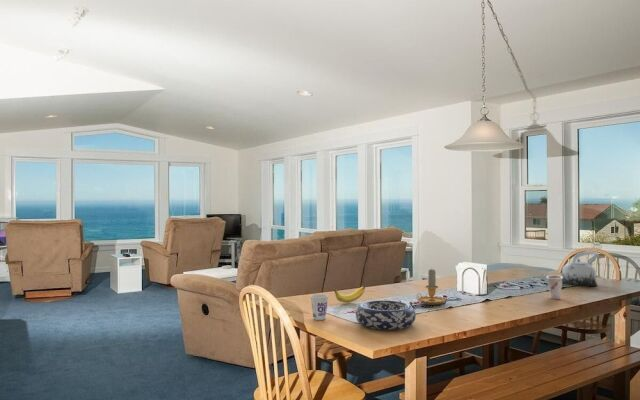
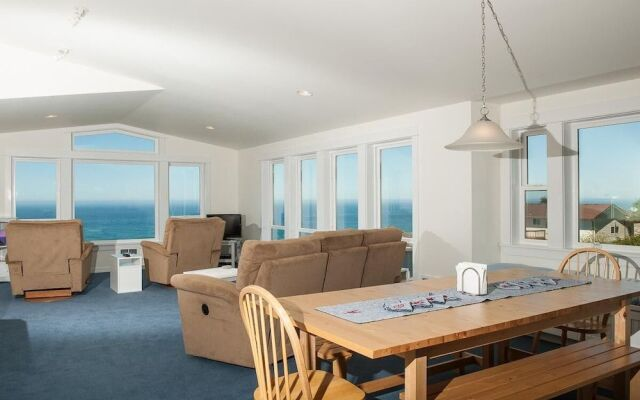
- teapot [561,250,600,287]
- cup [545,274,563,300]
- decorative bowl [355,299,417,331]
- banana [333,286,366,304]
- cup [310,293,329,321]
- candle [415,268,447,306]
